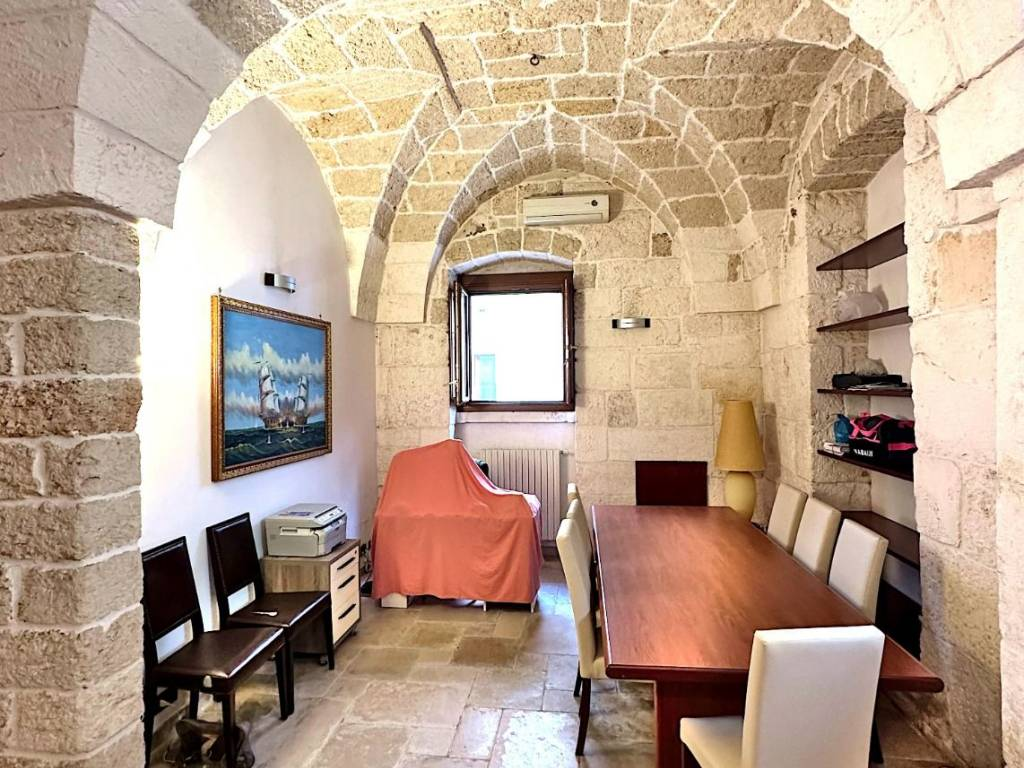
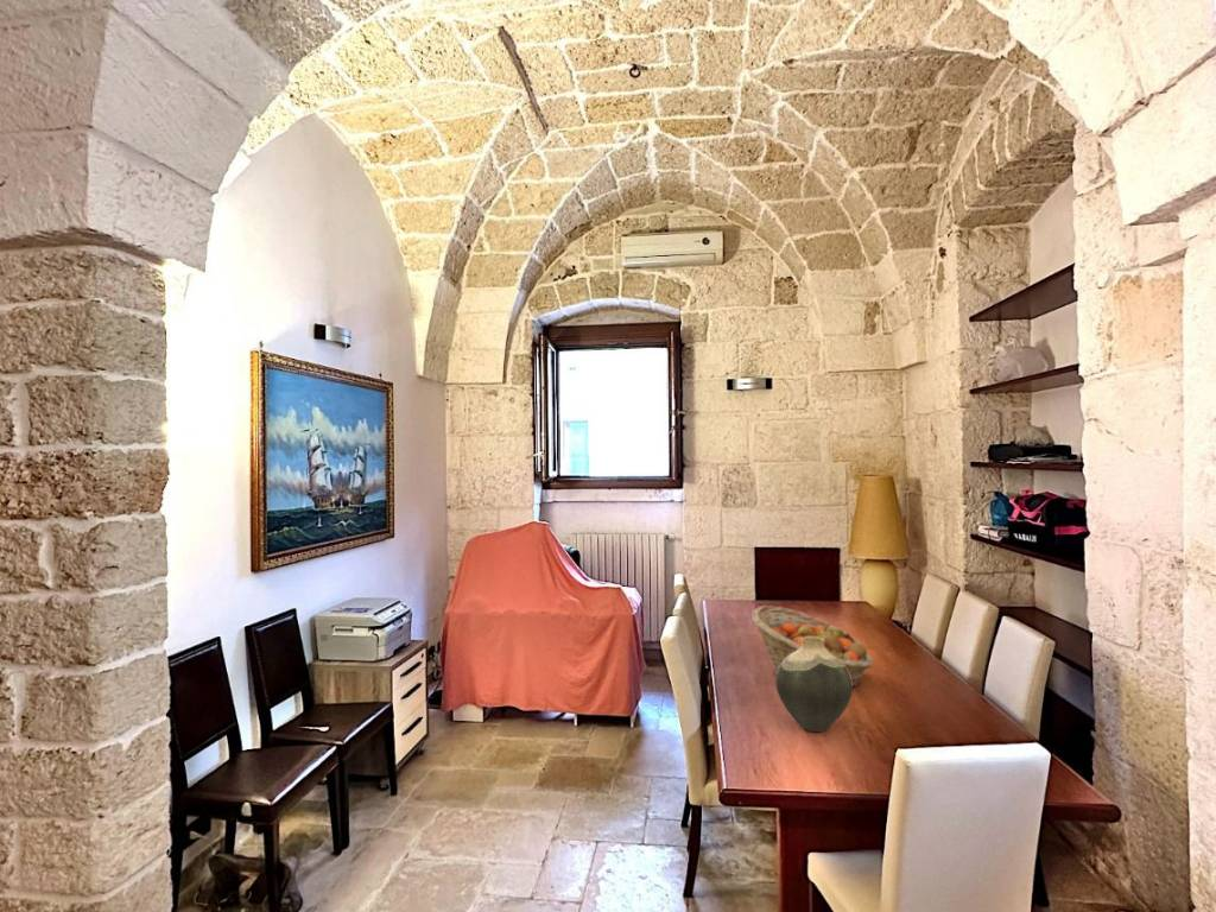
+ vase [774,636,854,733]
+ fruit basket [750,604,874,689]
